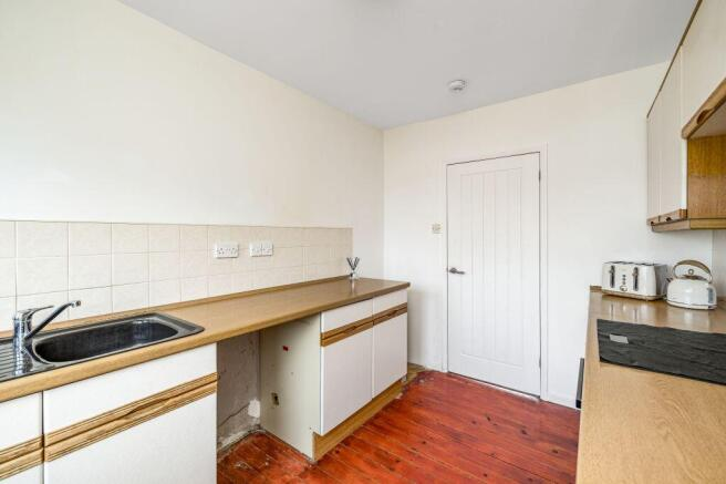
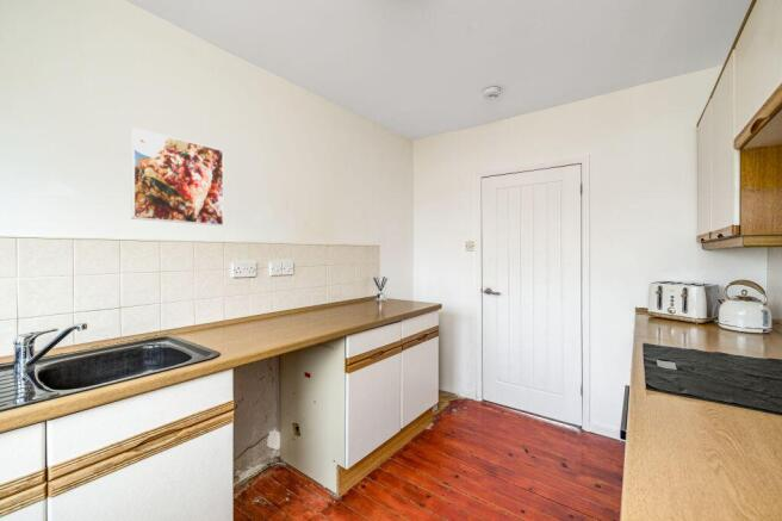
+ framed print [130,126,224,227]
